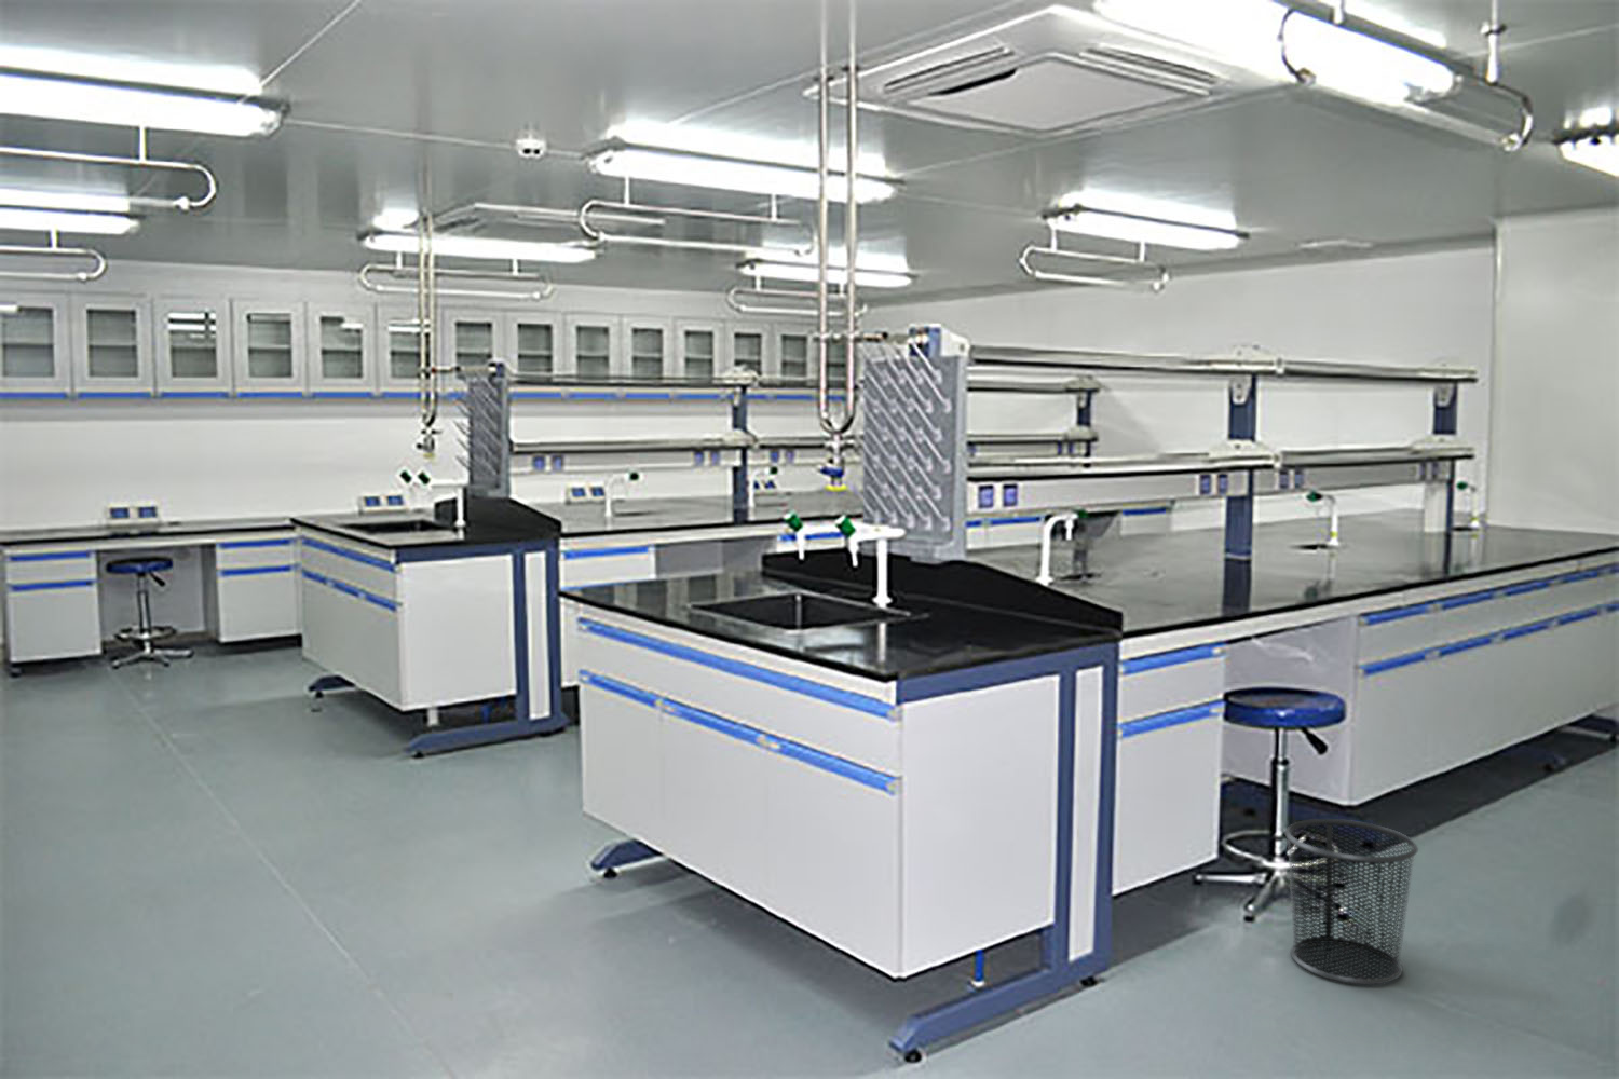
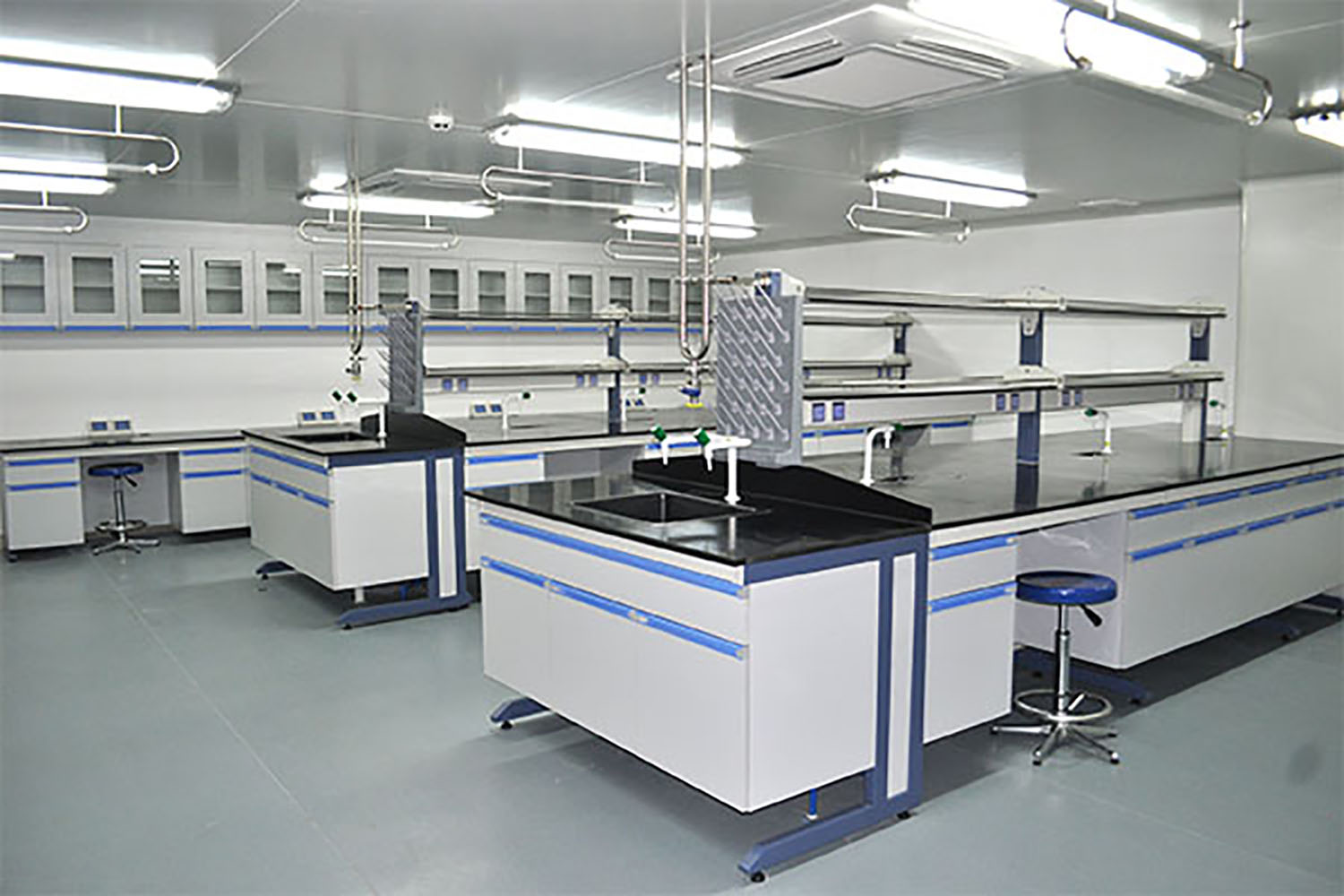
- waste bin [1284,818,1419,986]
